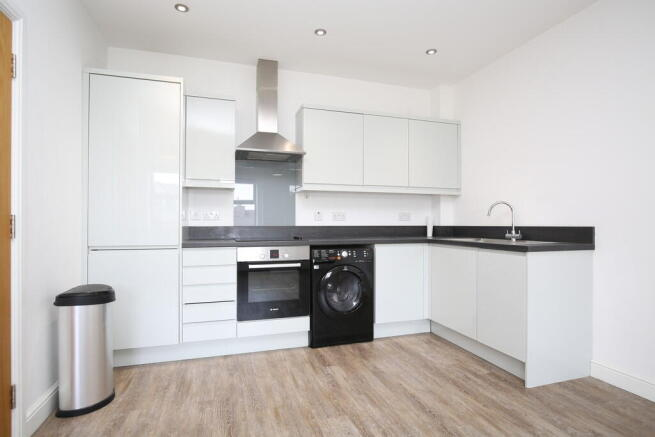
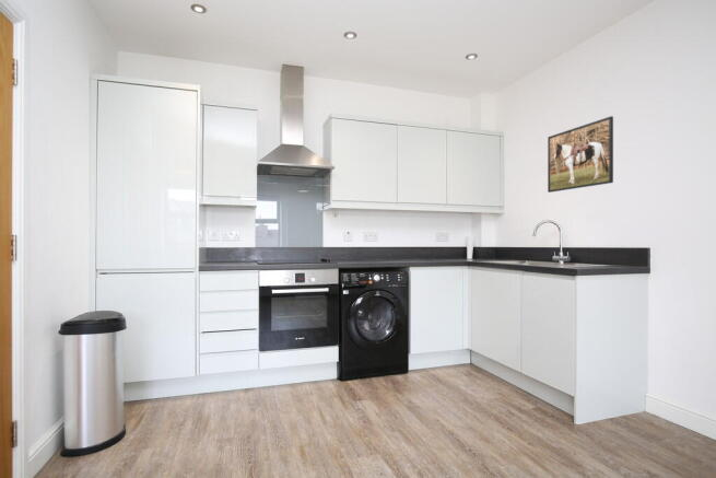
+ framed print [547,115,614,194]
